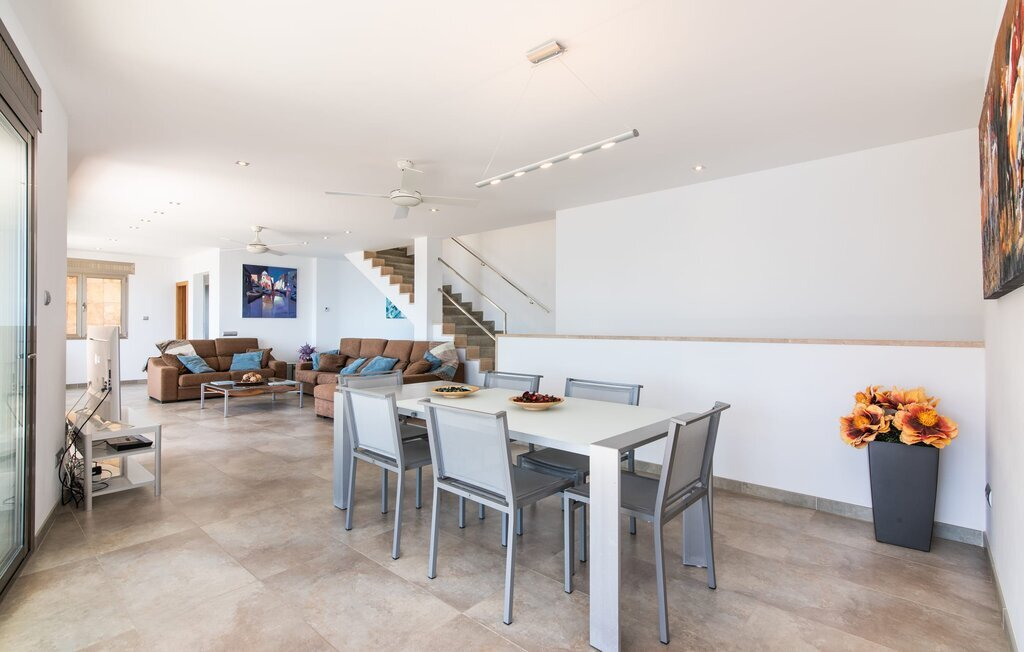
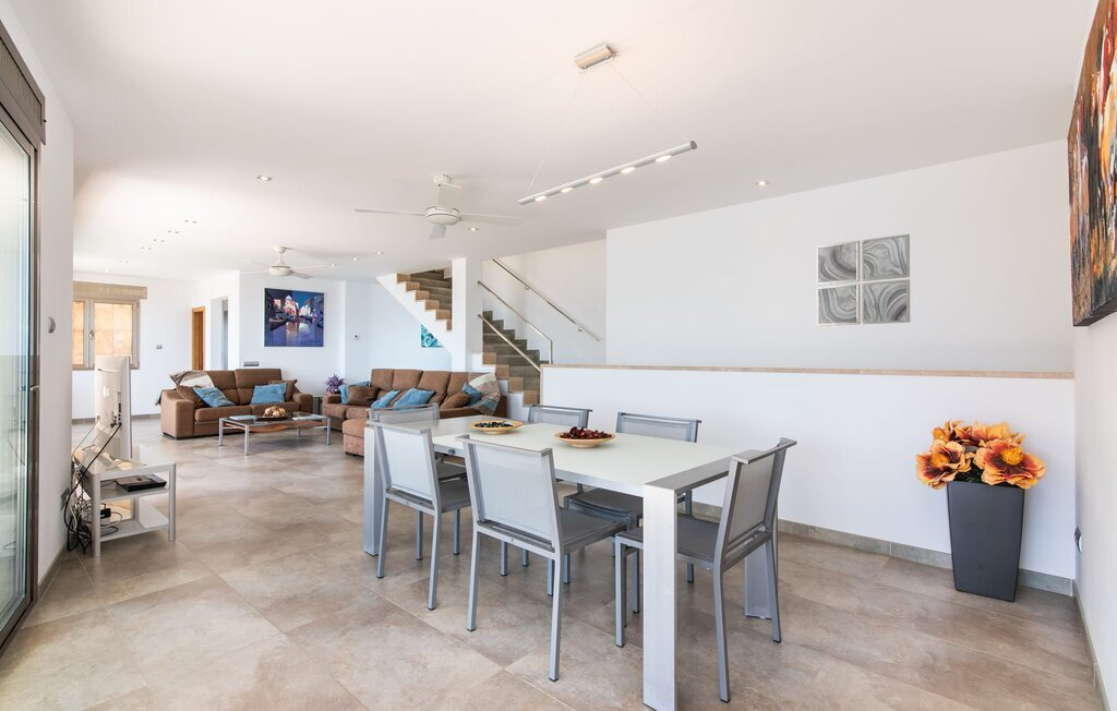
+ wall art [815,233,911,327]
